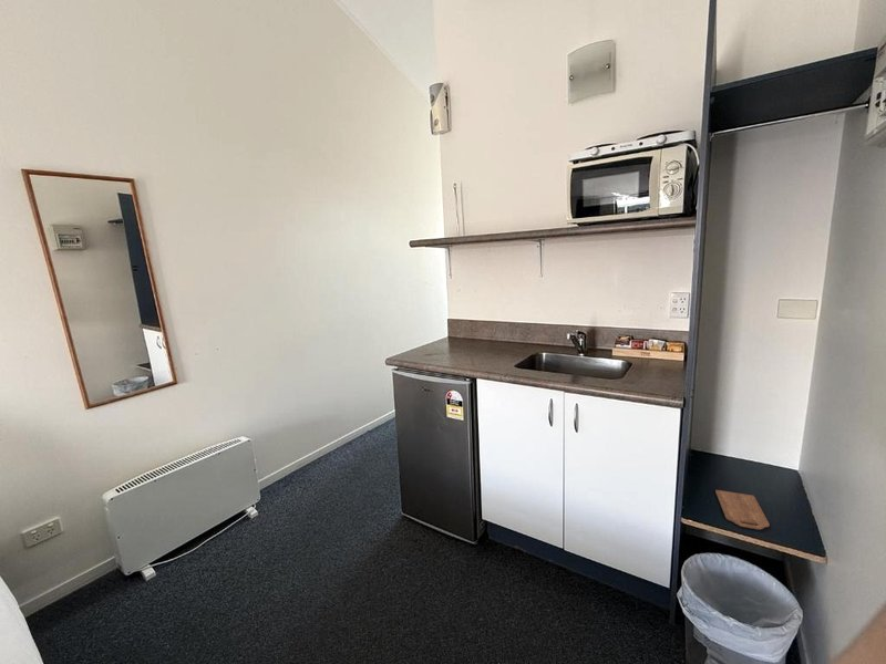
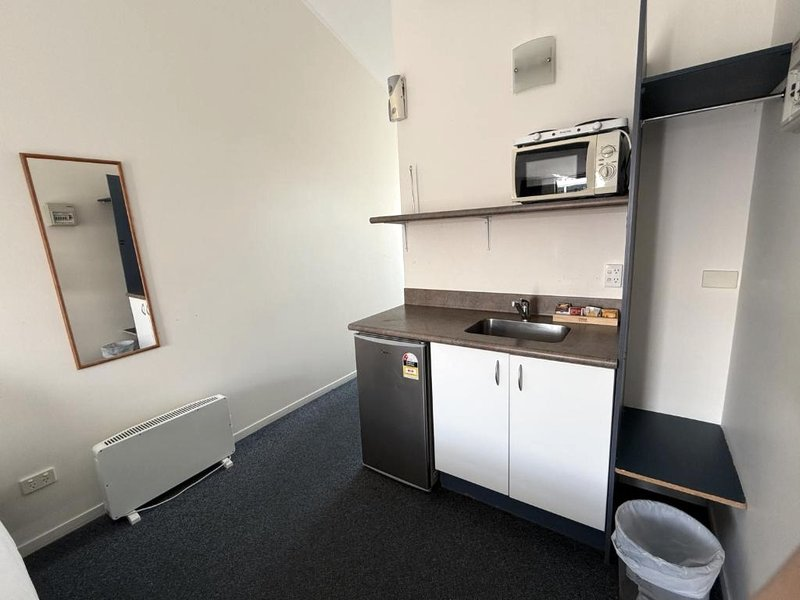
- cutting board [714,489,771,530]
